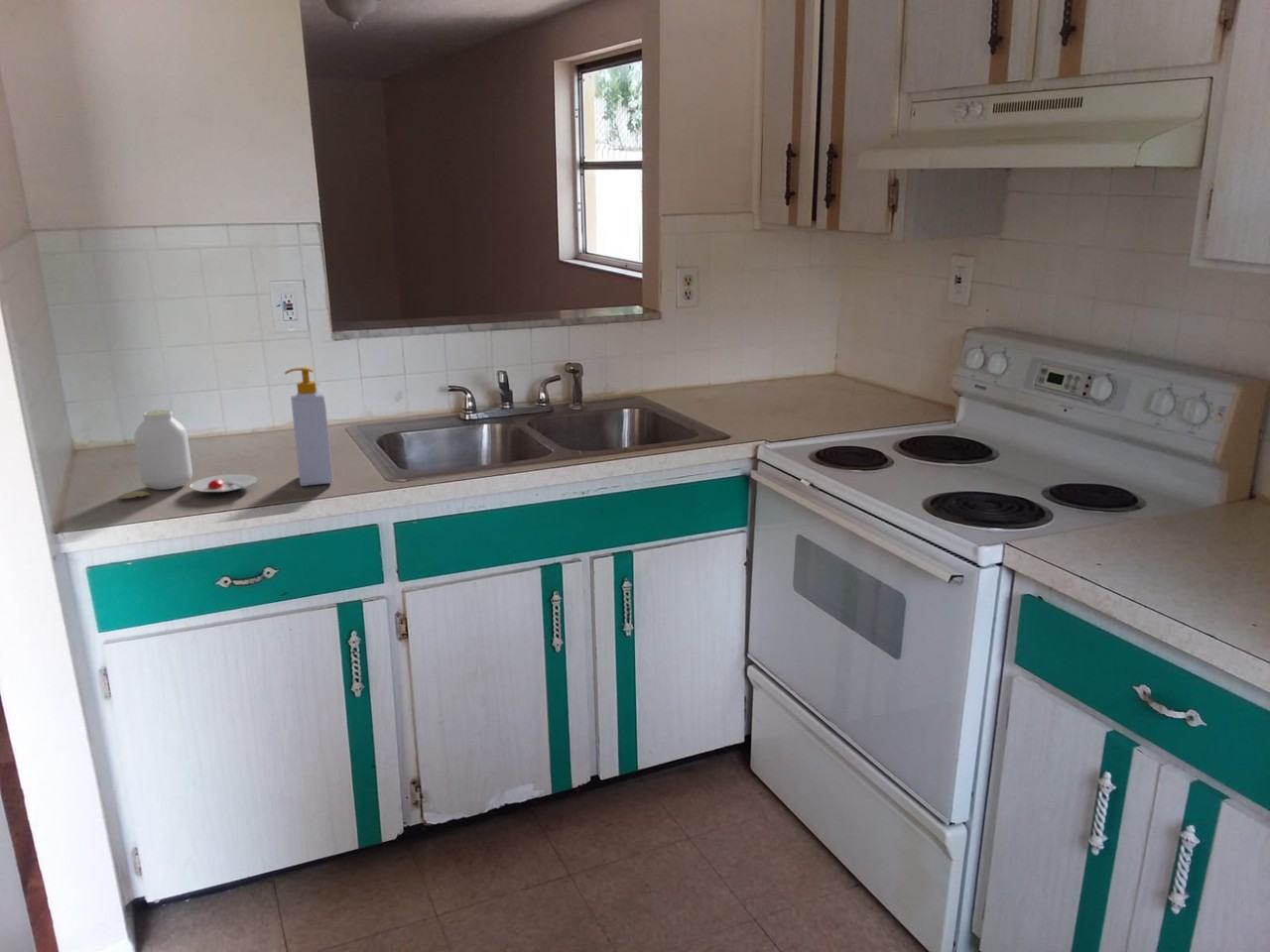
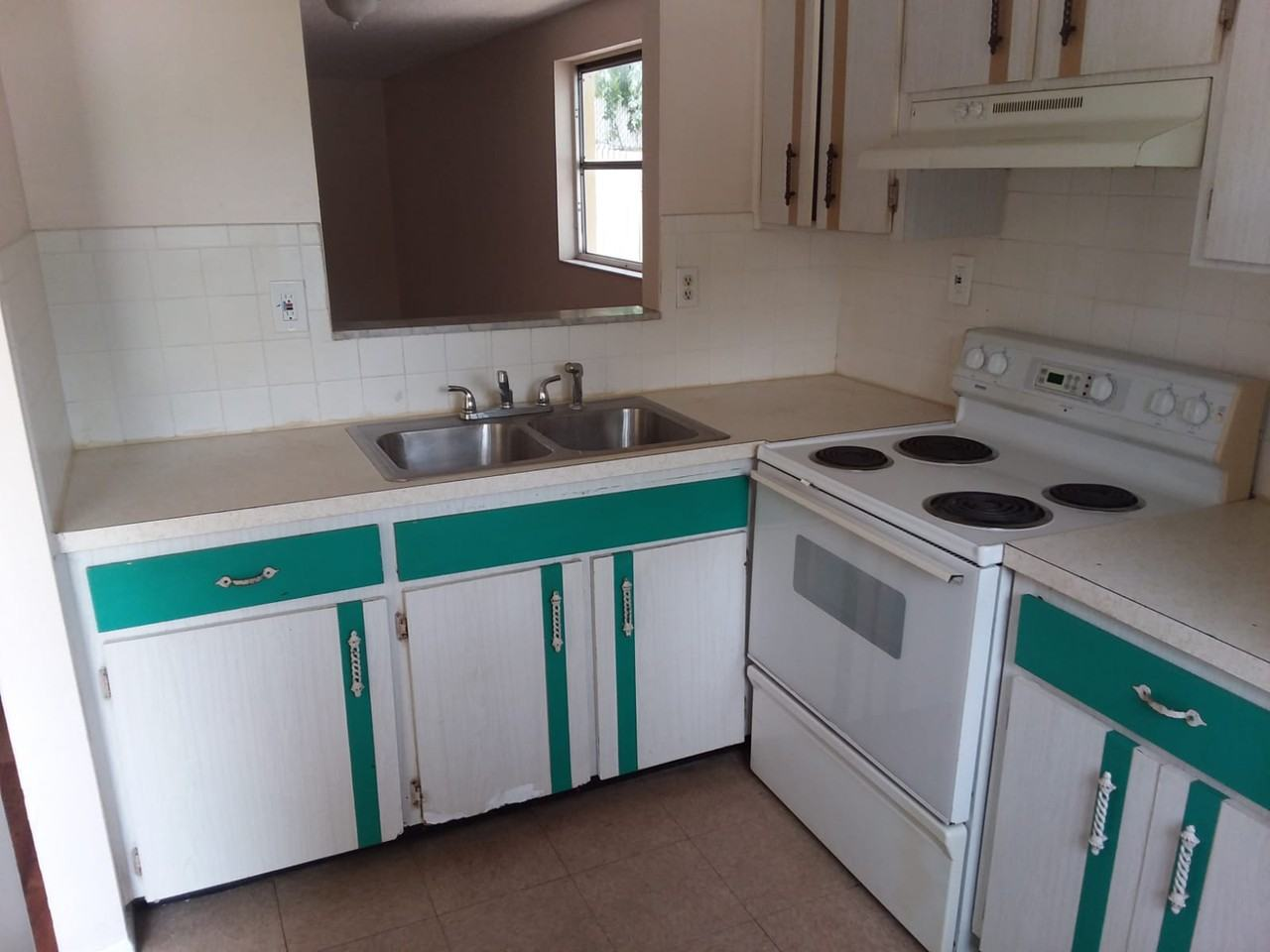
- jar [118,409,258,500]
- soap bottle [284,366,333,487]
